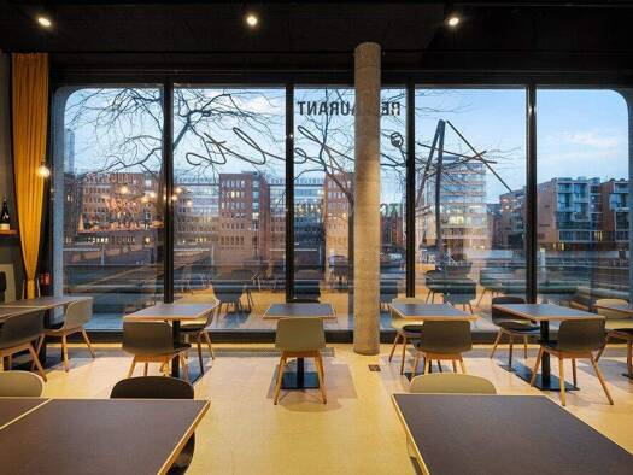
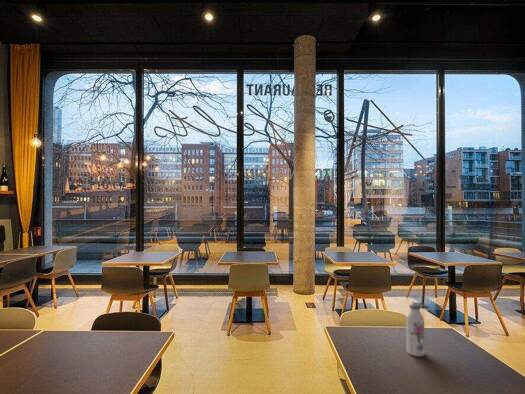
+ water bottle [405,302,426,357]
